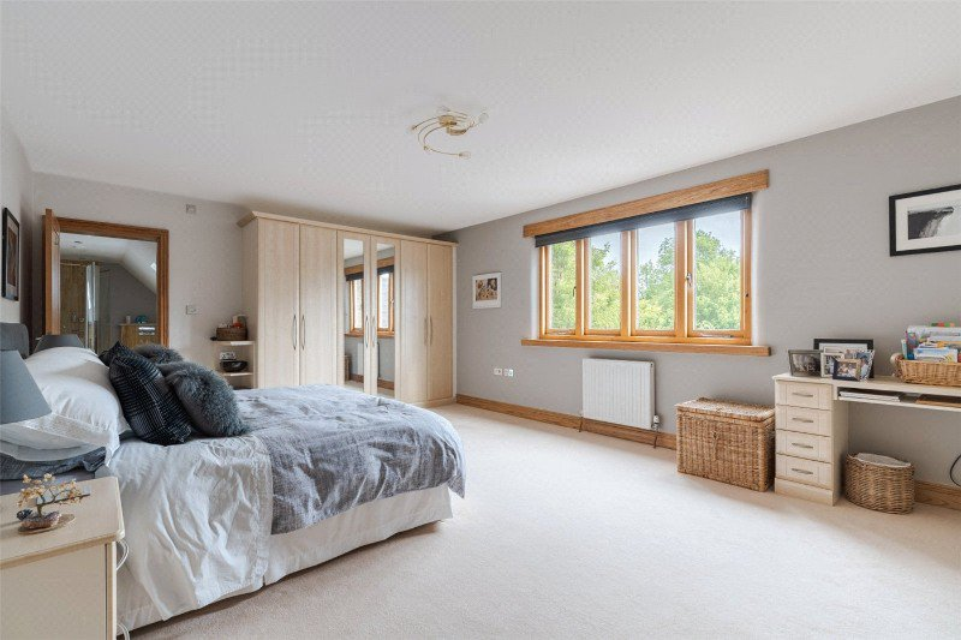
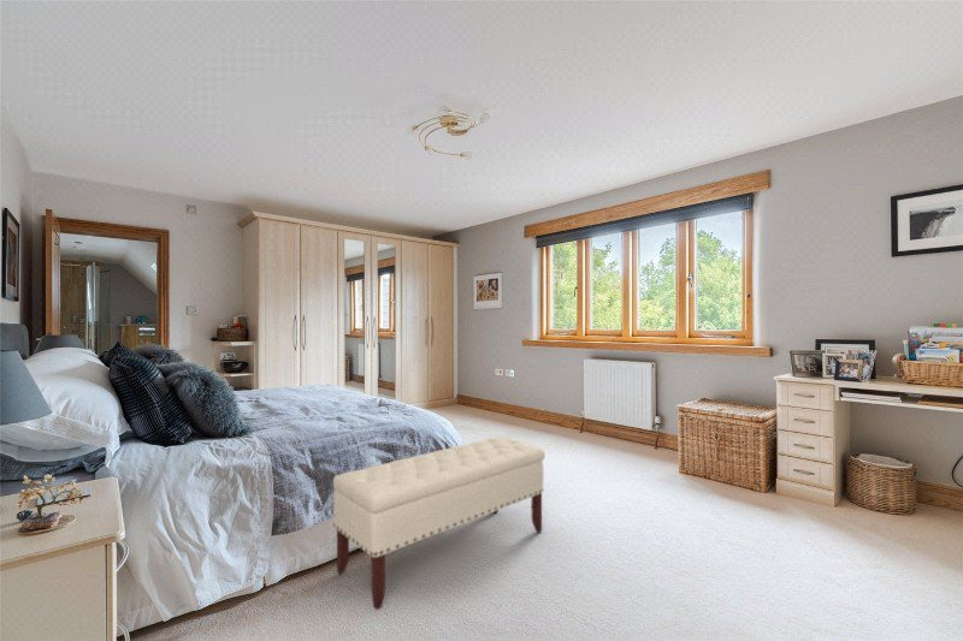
+ bench [332,435,547,611]
